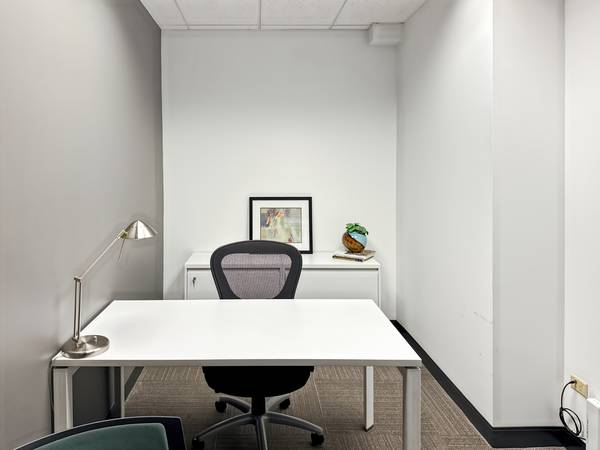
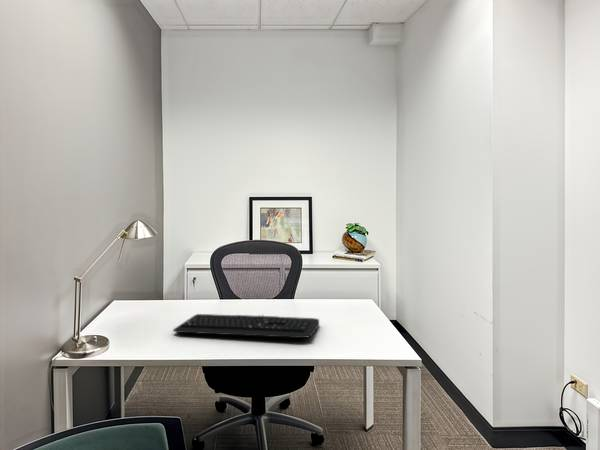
+ keyboard [172,313,320,339]
